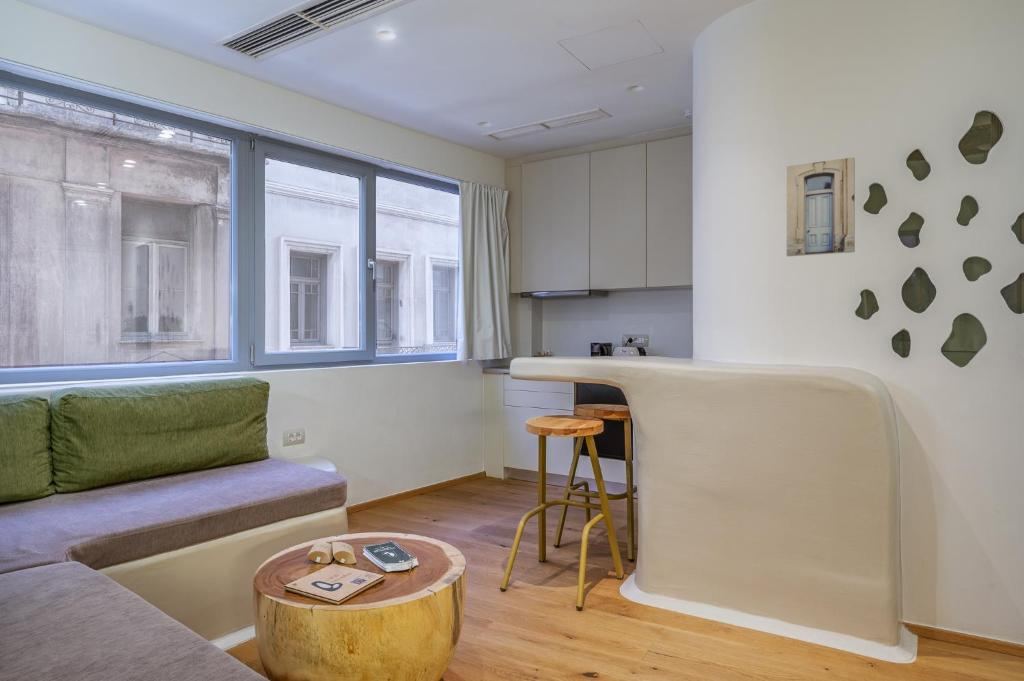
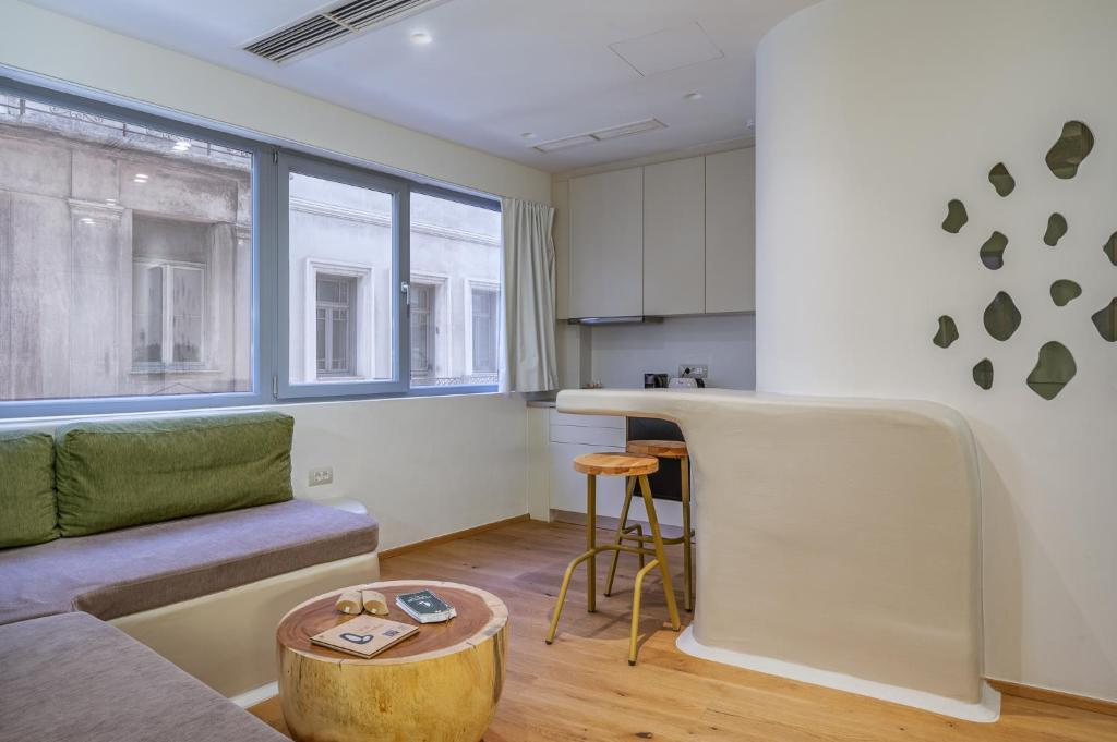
- wall art [786,156,856,257]
